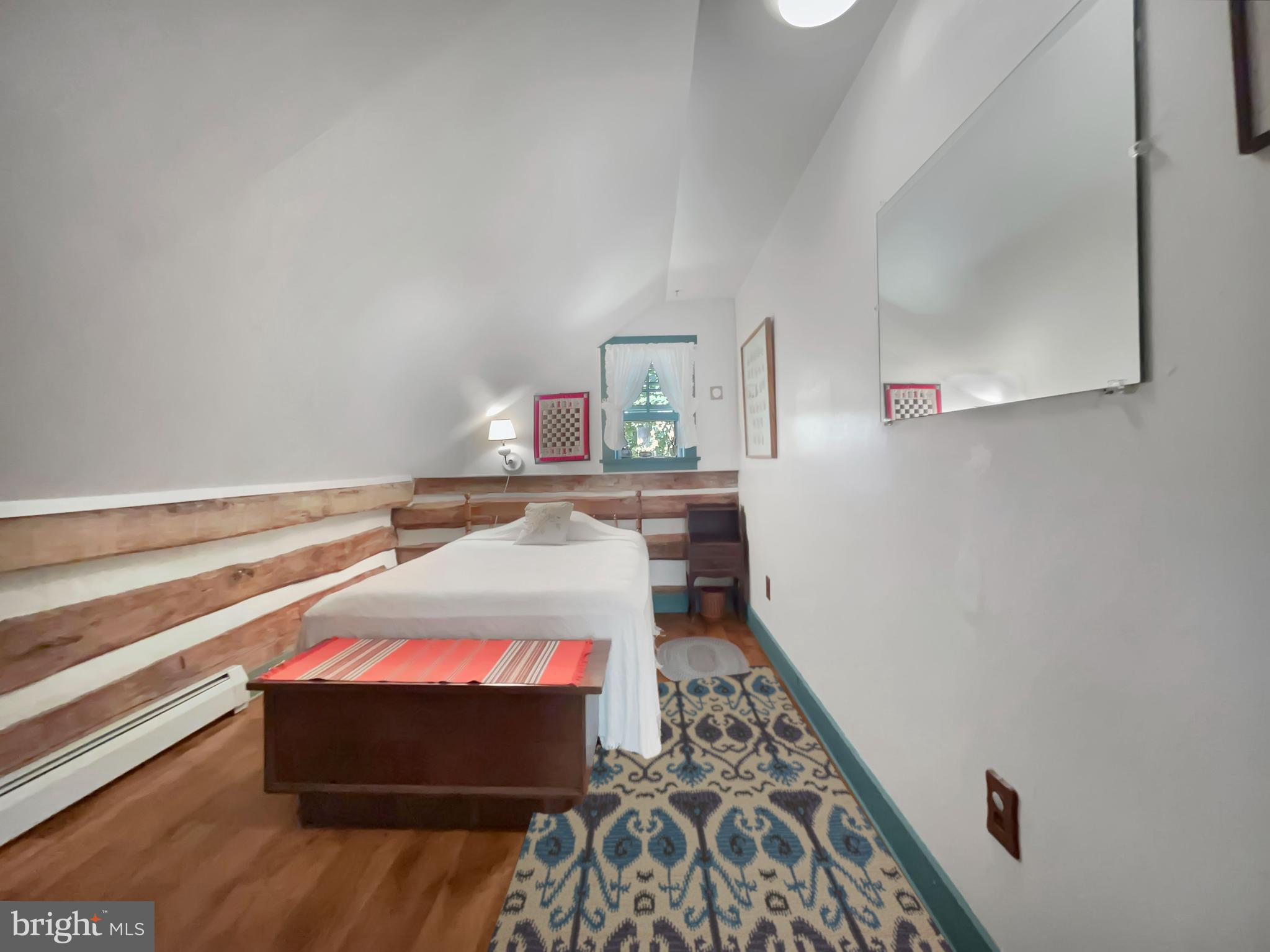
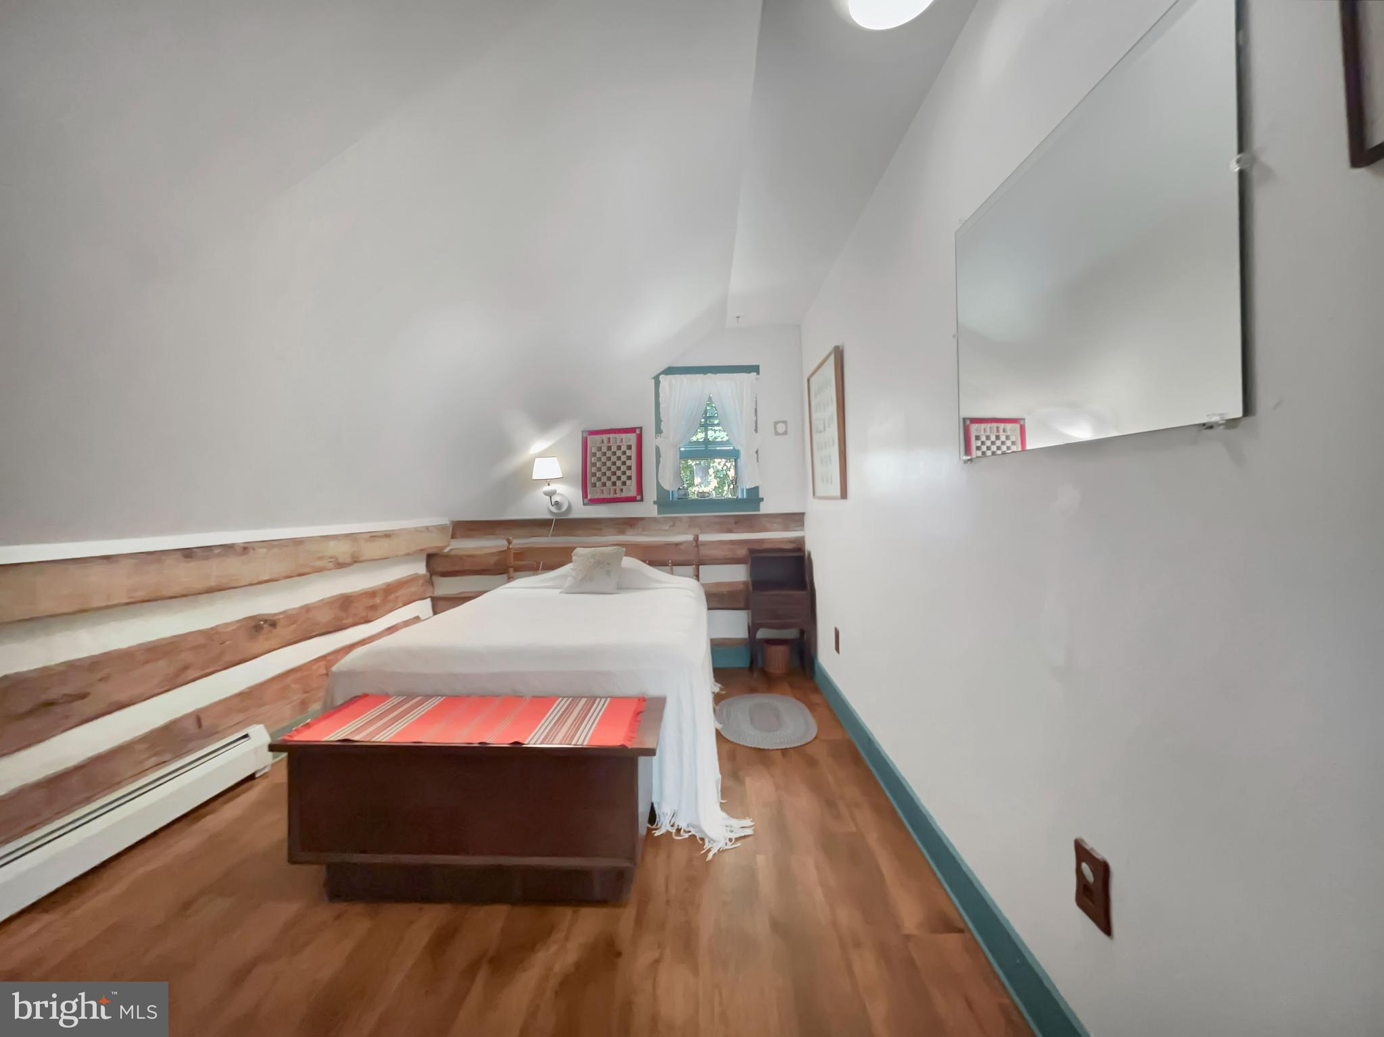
- rug [486,665,954,952]
